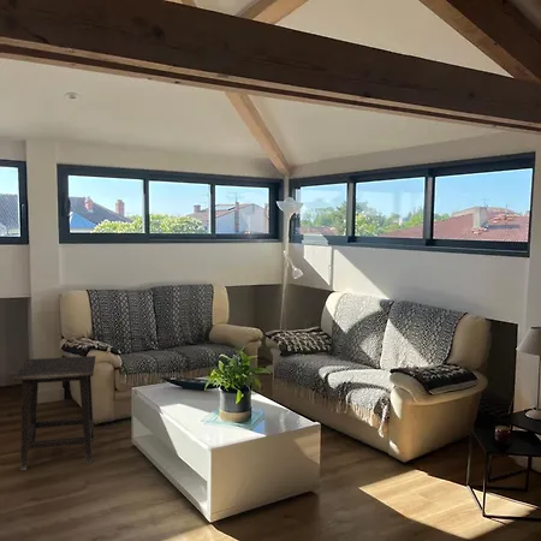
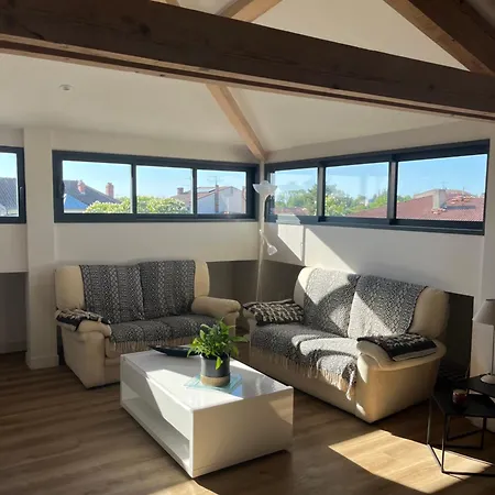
- side table [12,355,97,471]
